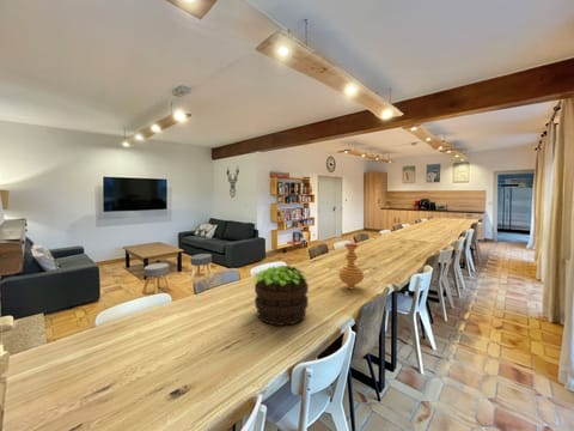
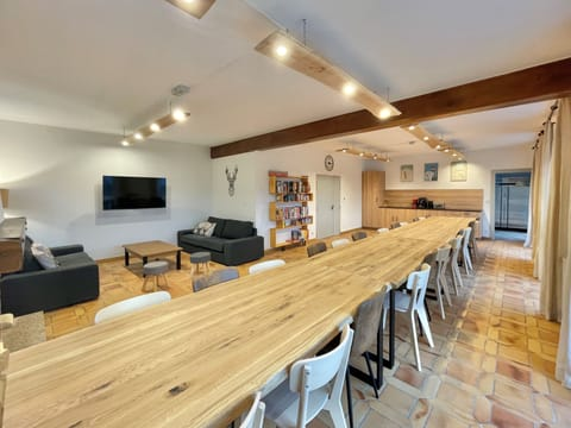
- vase [337,242,365,290]
- potted plant [252,265,310,327]
